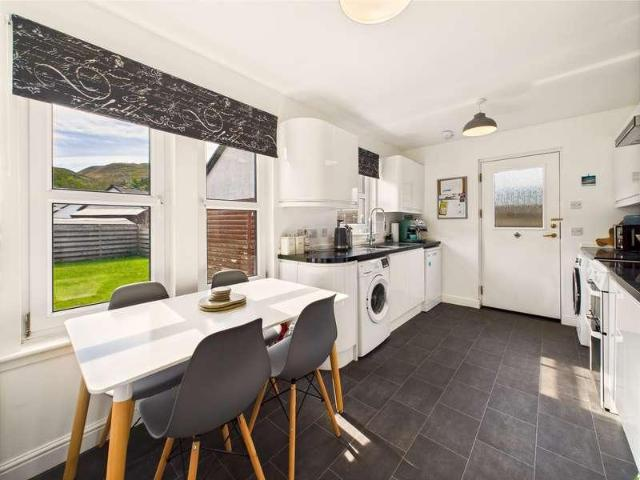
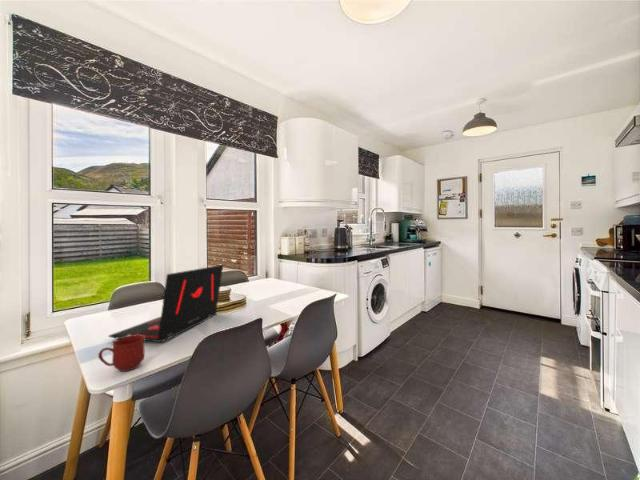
+ mug [97,335,146,372]
+ laptop [107,264,224,343]
